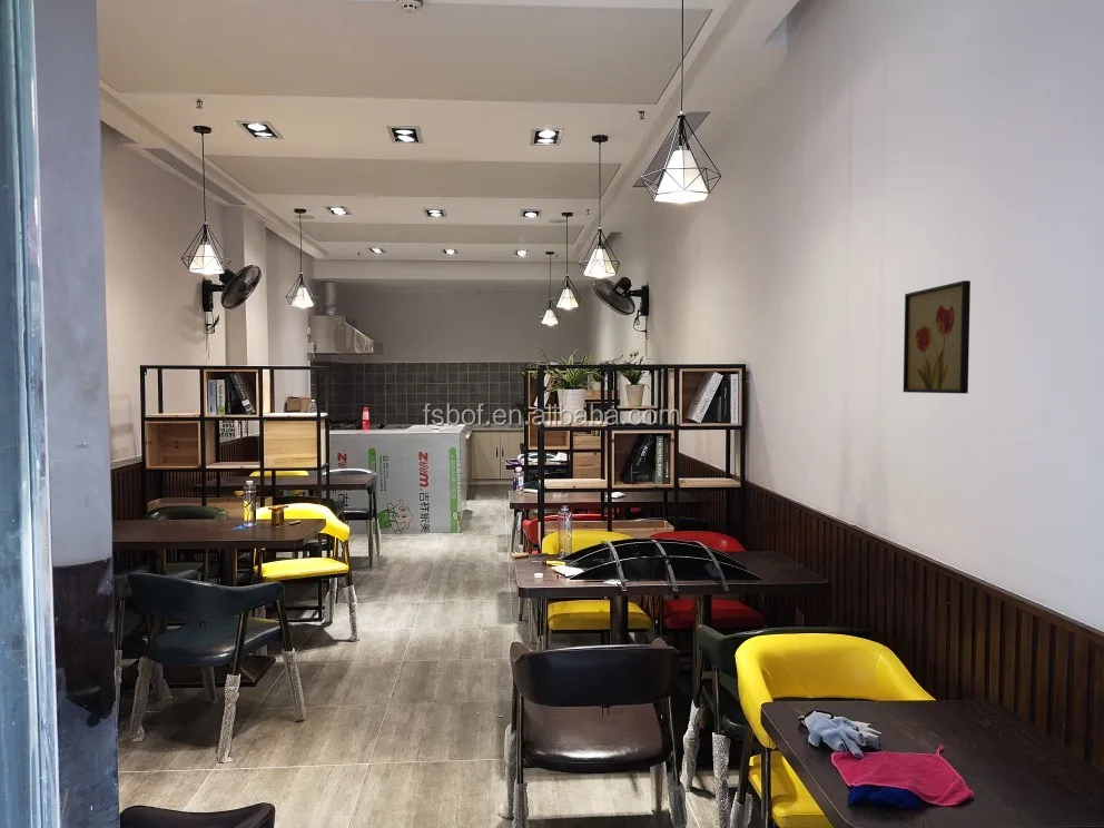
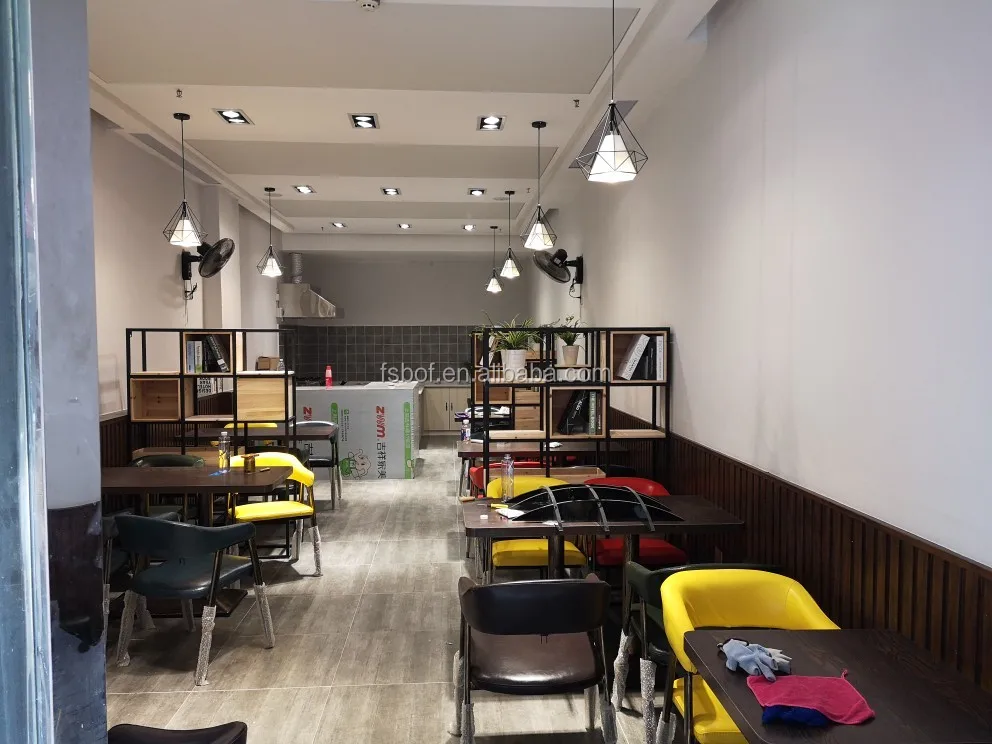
- wall art [903,279,972,395]
